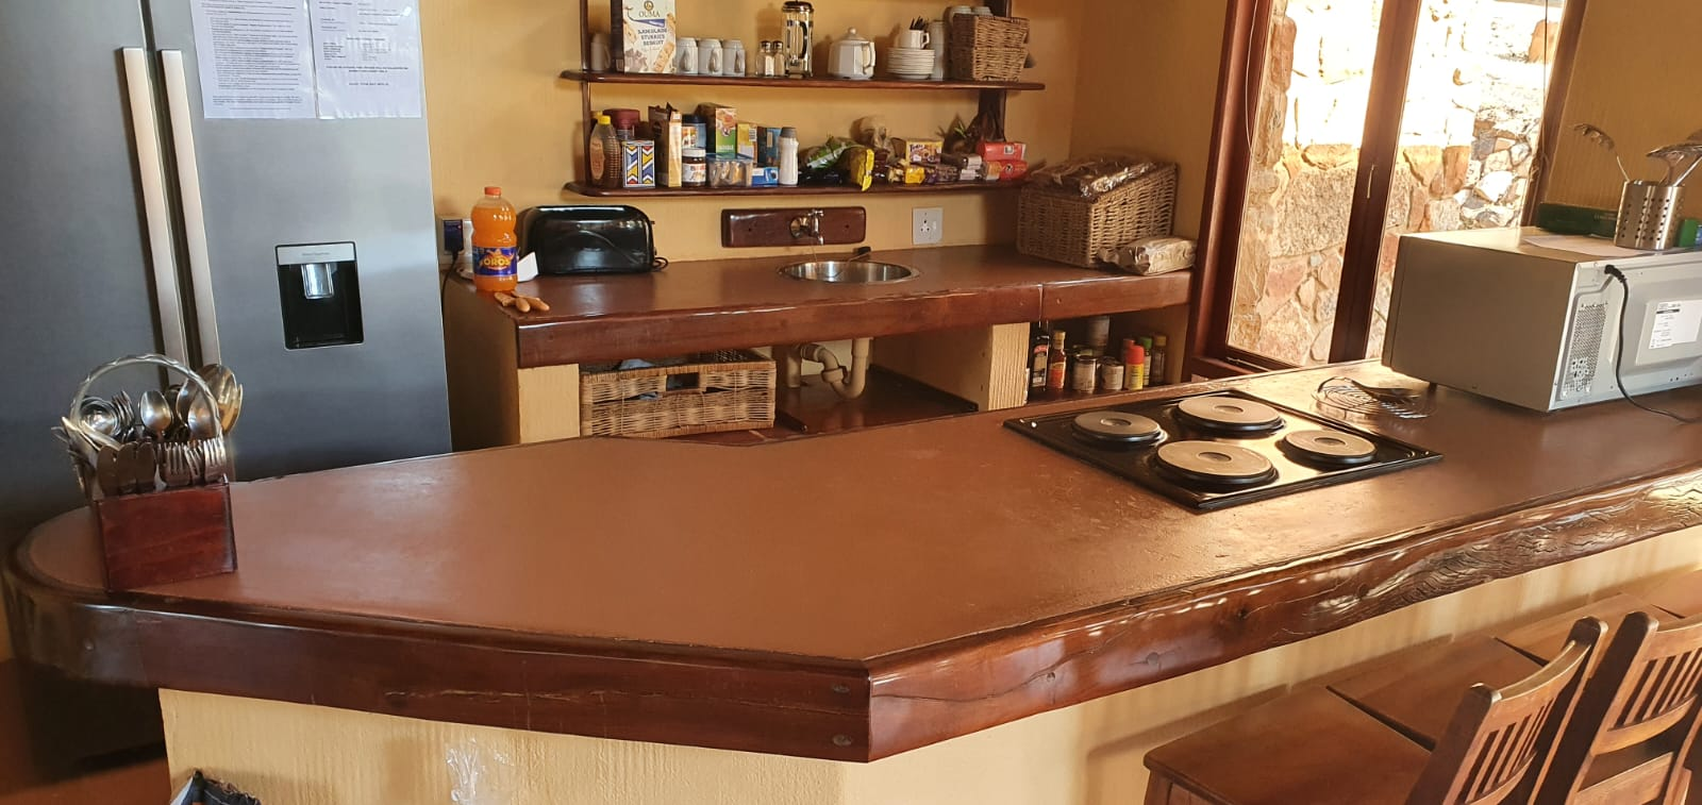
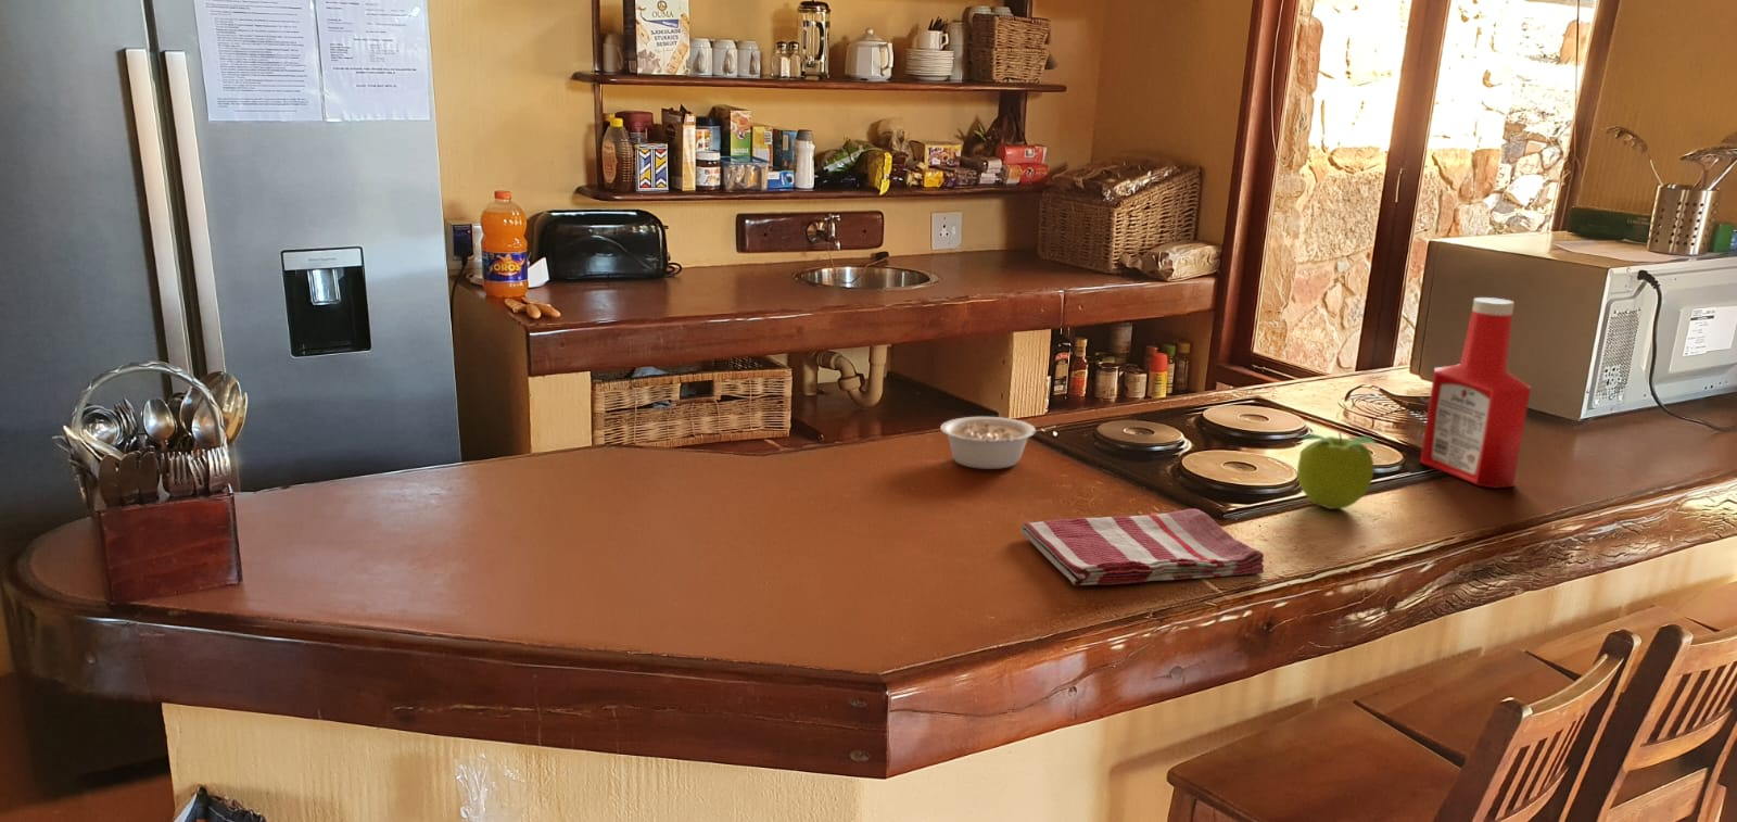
+ legume [939,415,1057,470]
+ fruit [1296,431,1379,511]
+ dish towel [1019,508,1265,586]
+ soap bottle [1419,297,1532,490]
